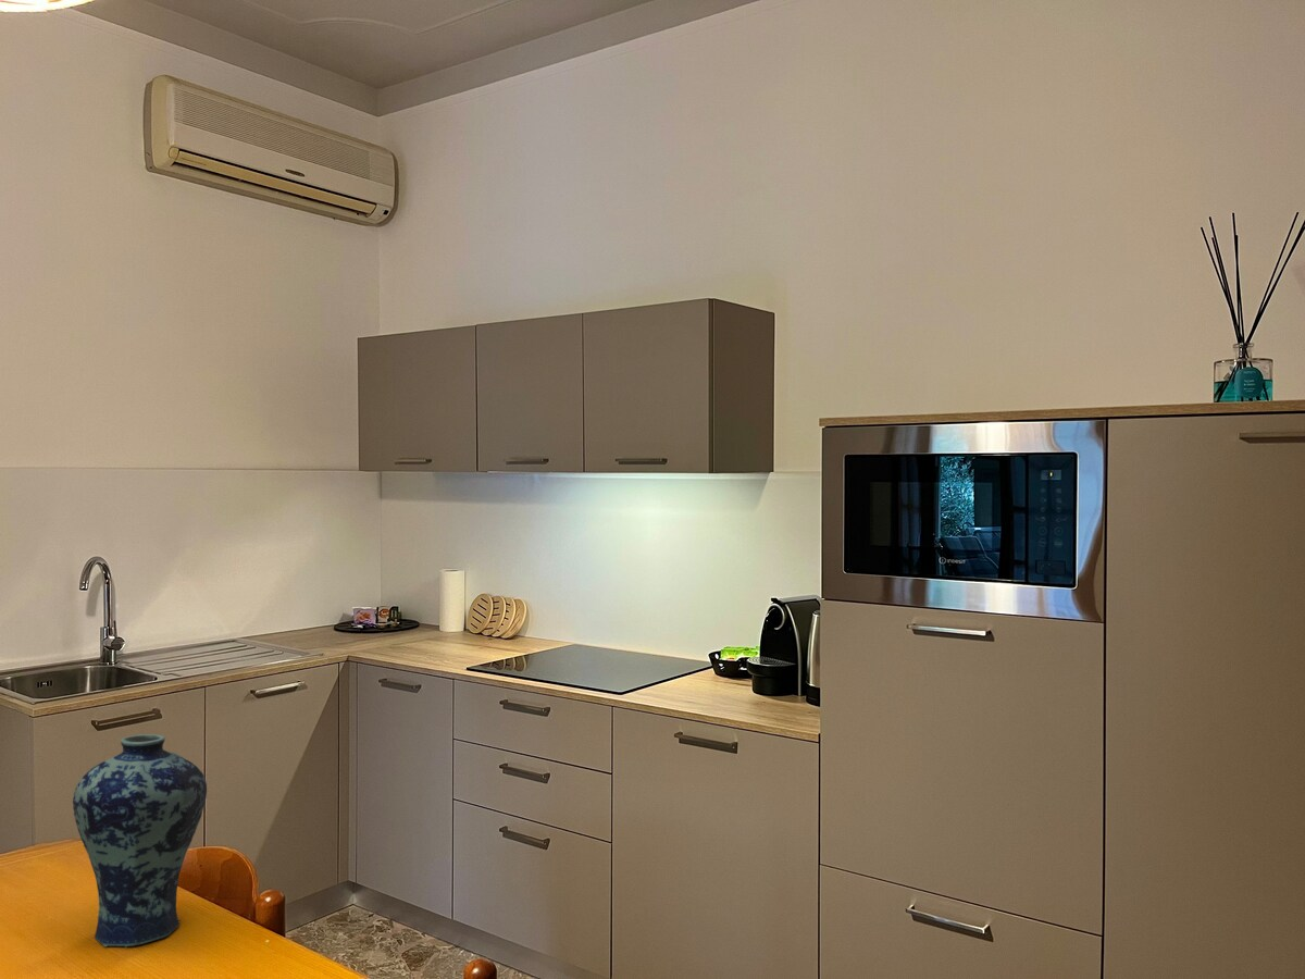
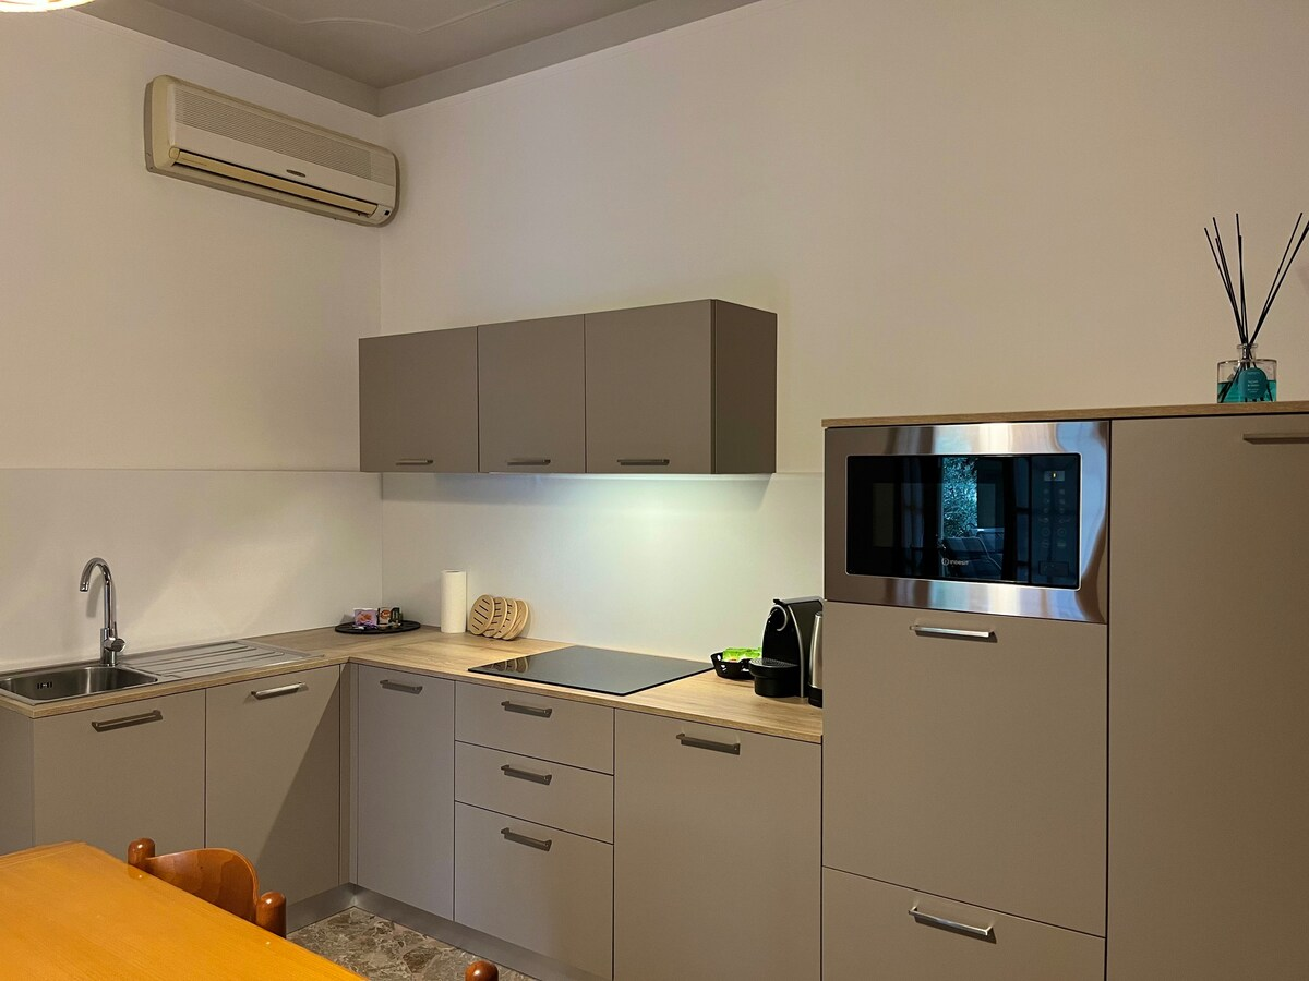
- vase [72,733,208,947]
